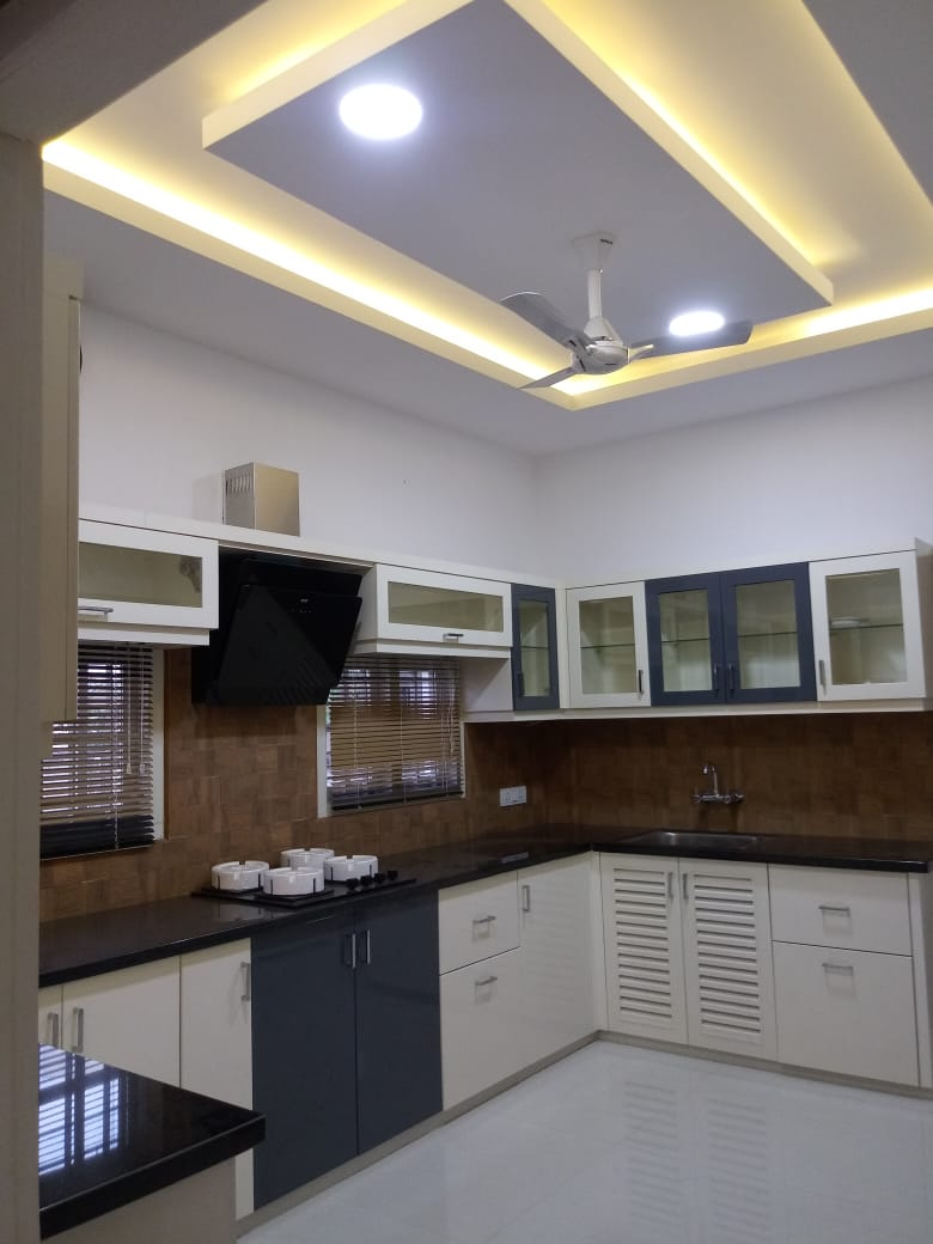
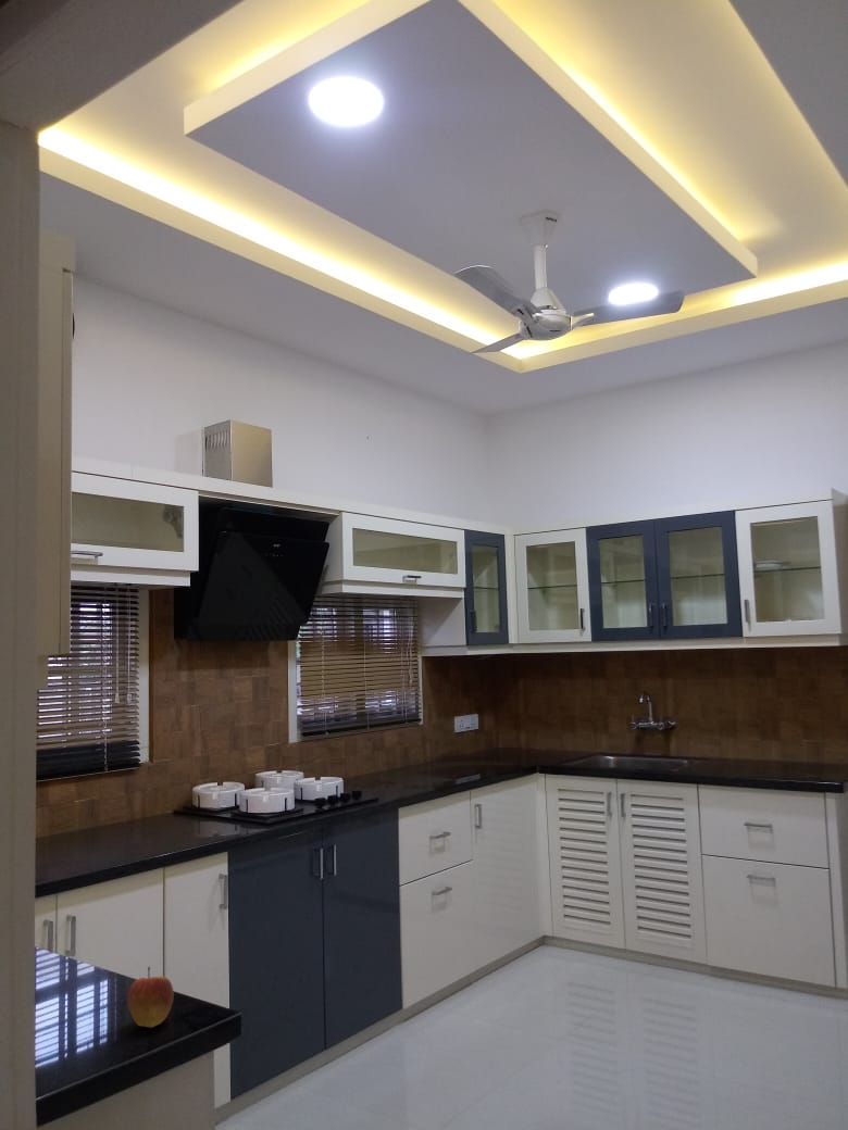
+ fruit [127,966,175,1029]
